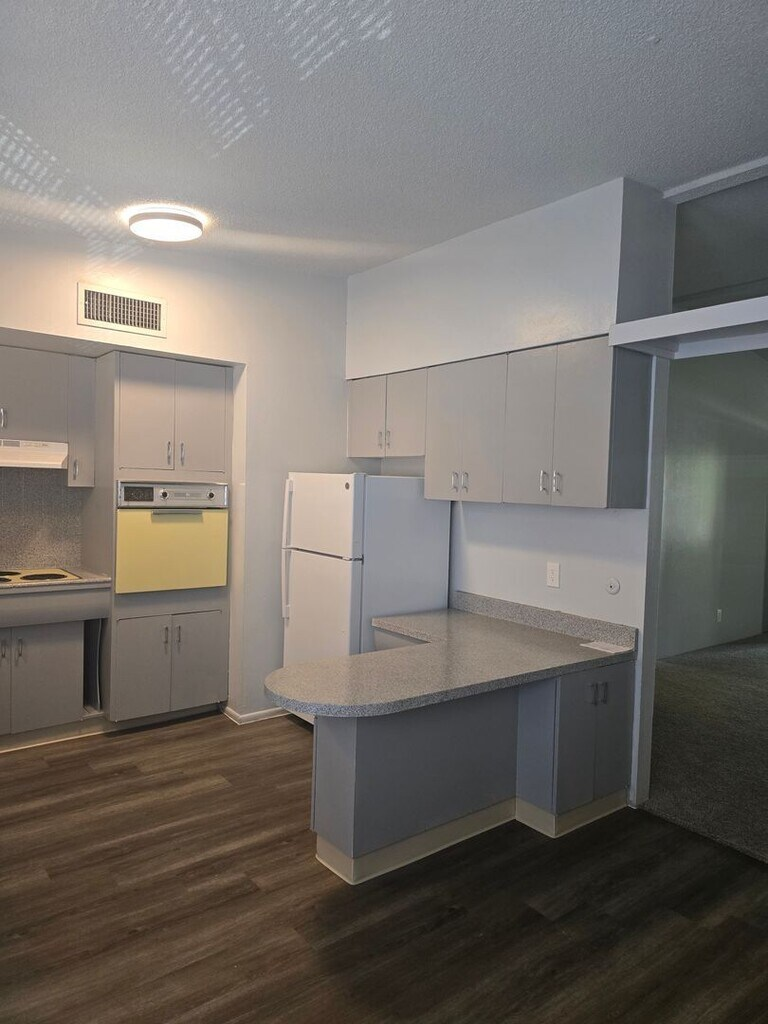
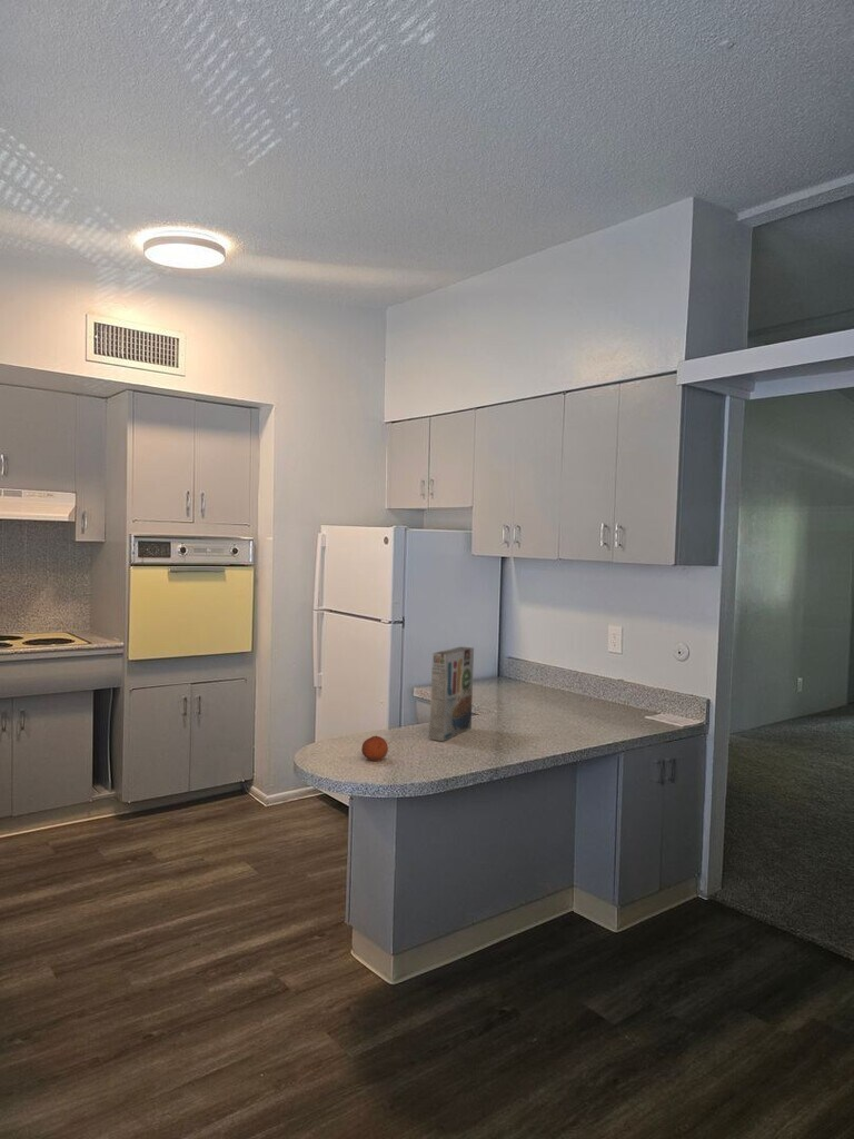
+ cereal box [428,645,475,742]
+ fruit [360,735,389,762]
